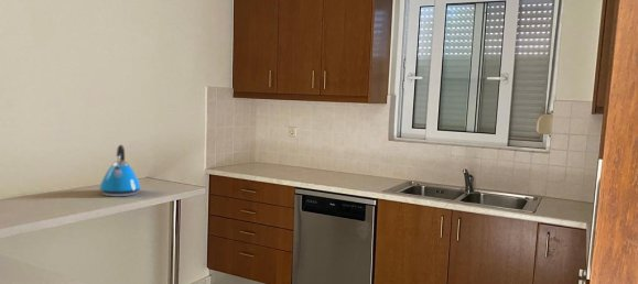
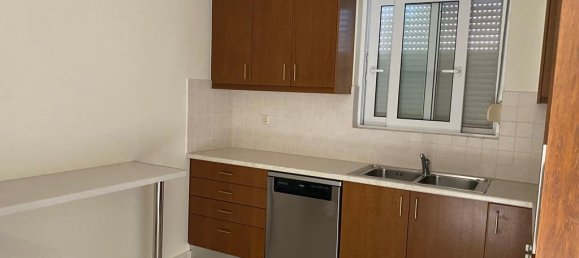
- kettle [98,144,142,197]
